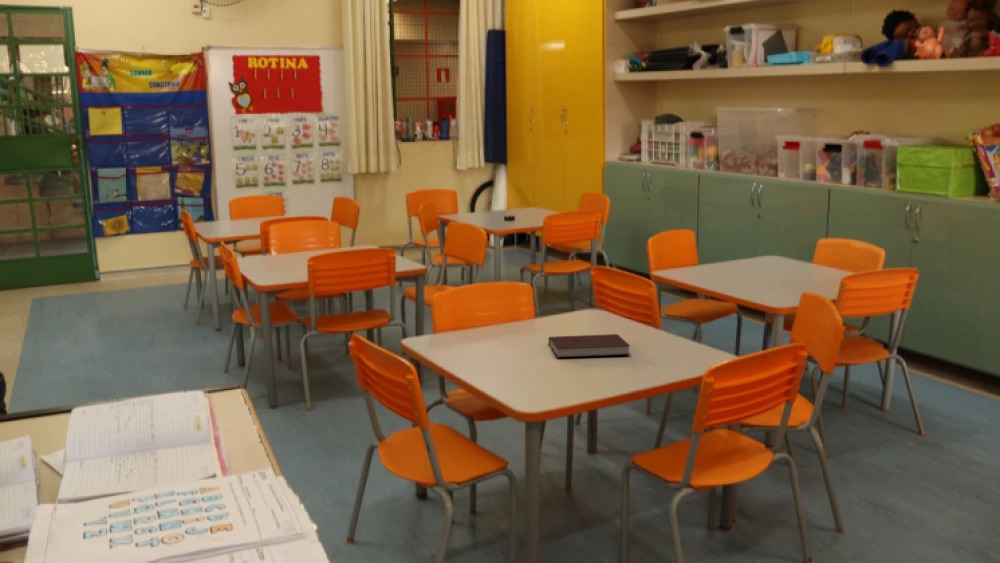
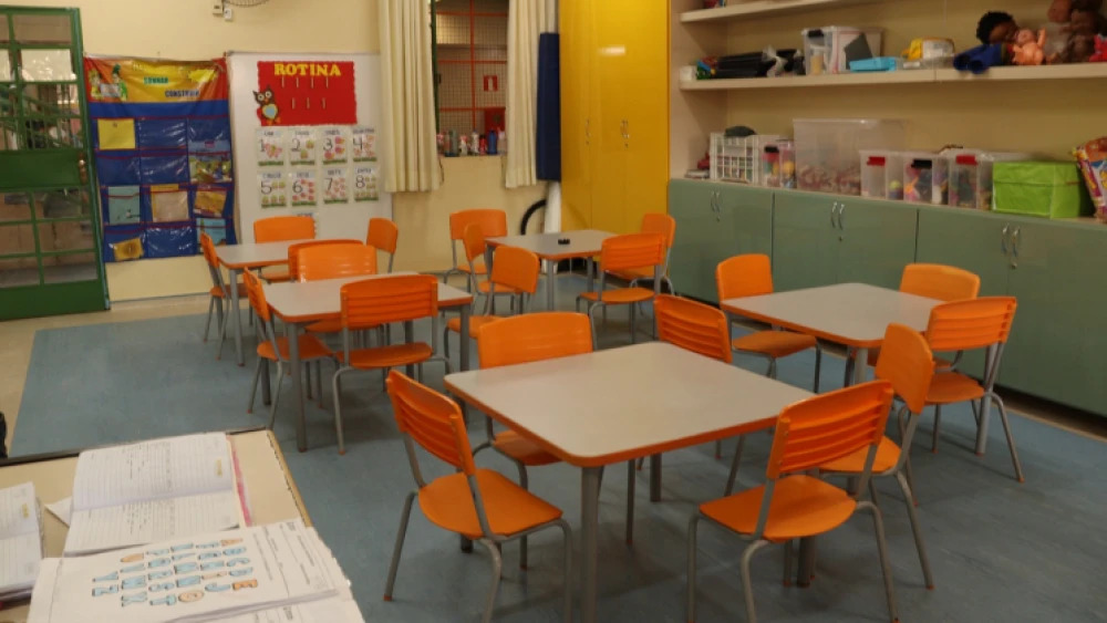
- notebook [548,333,631,359]
